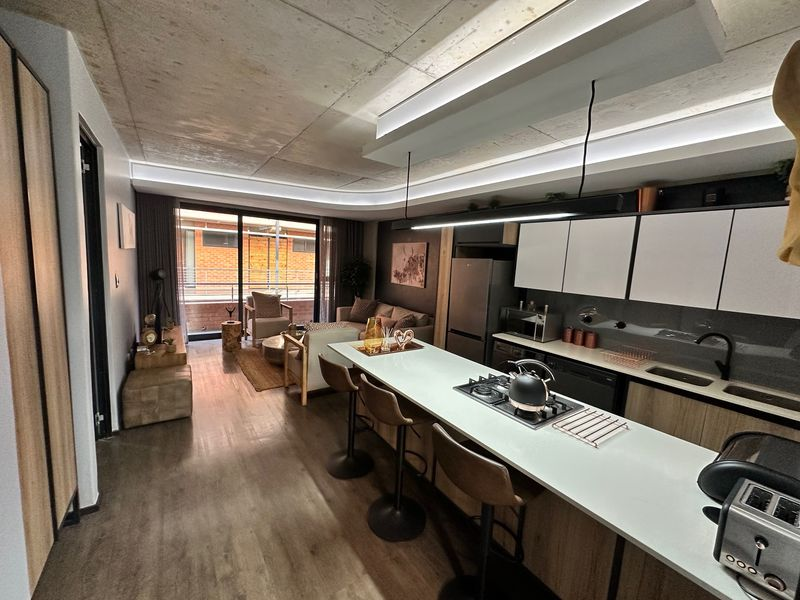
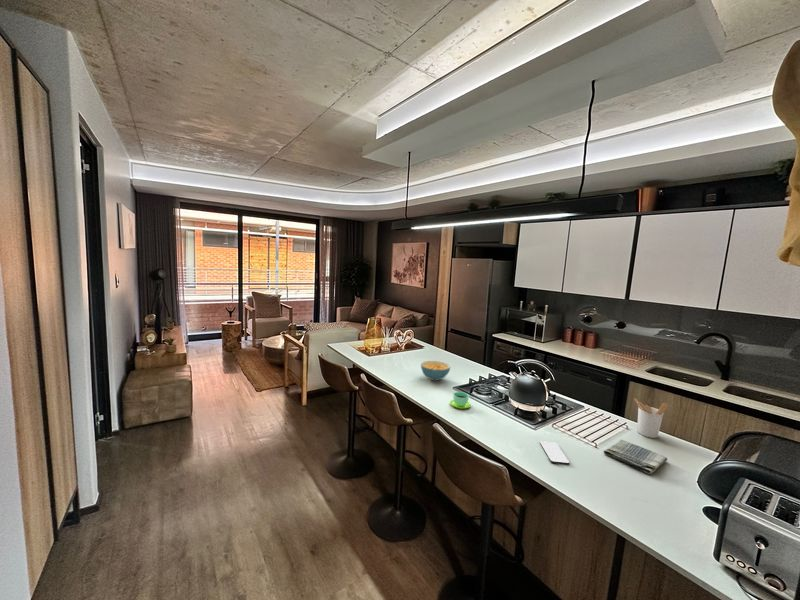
+ utensil holder [634,397,669,439]
+ cup [449,391,472,410]
+ smartphone [539,440,570,465]
+ cereal bowl [420,360,451,382]
+ dish towel [603,439,668,475]
